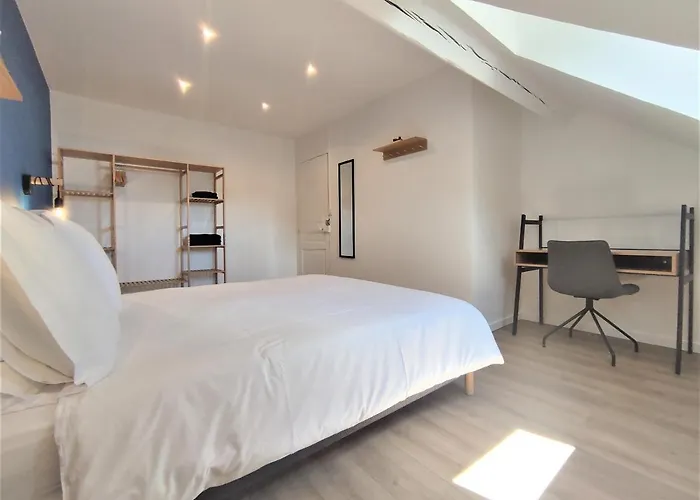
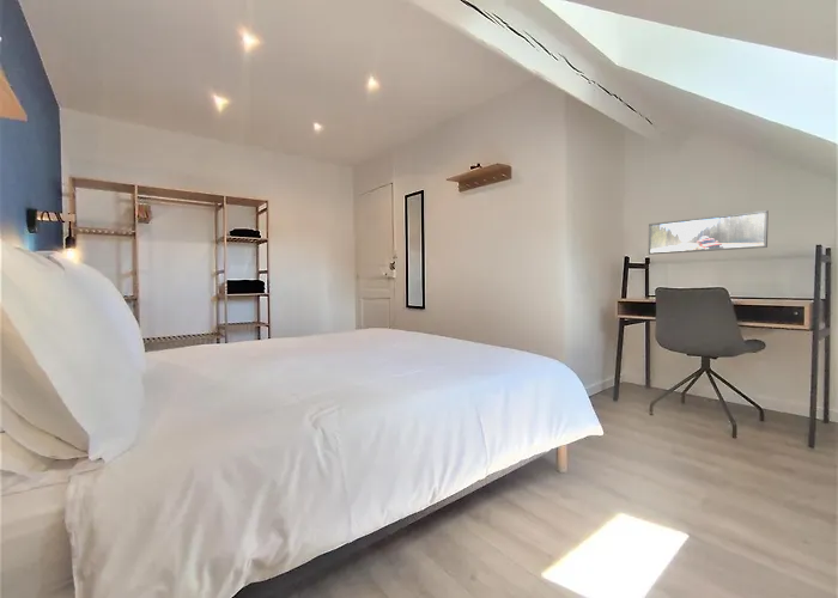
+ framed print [648,209,770,256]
